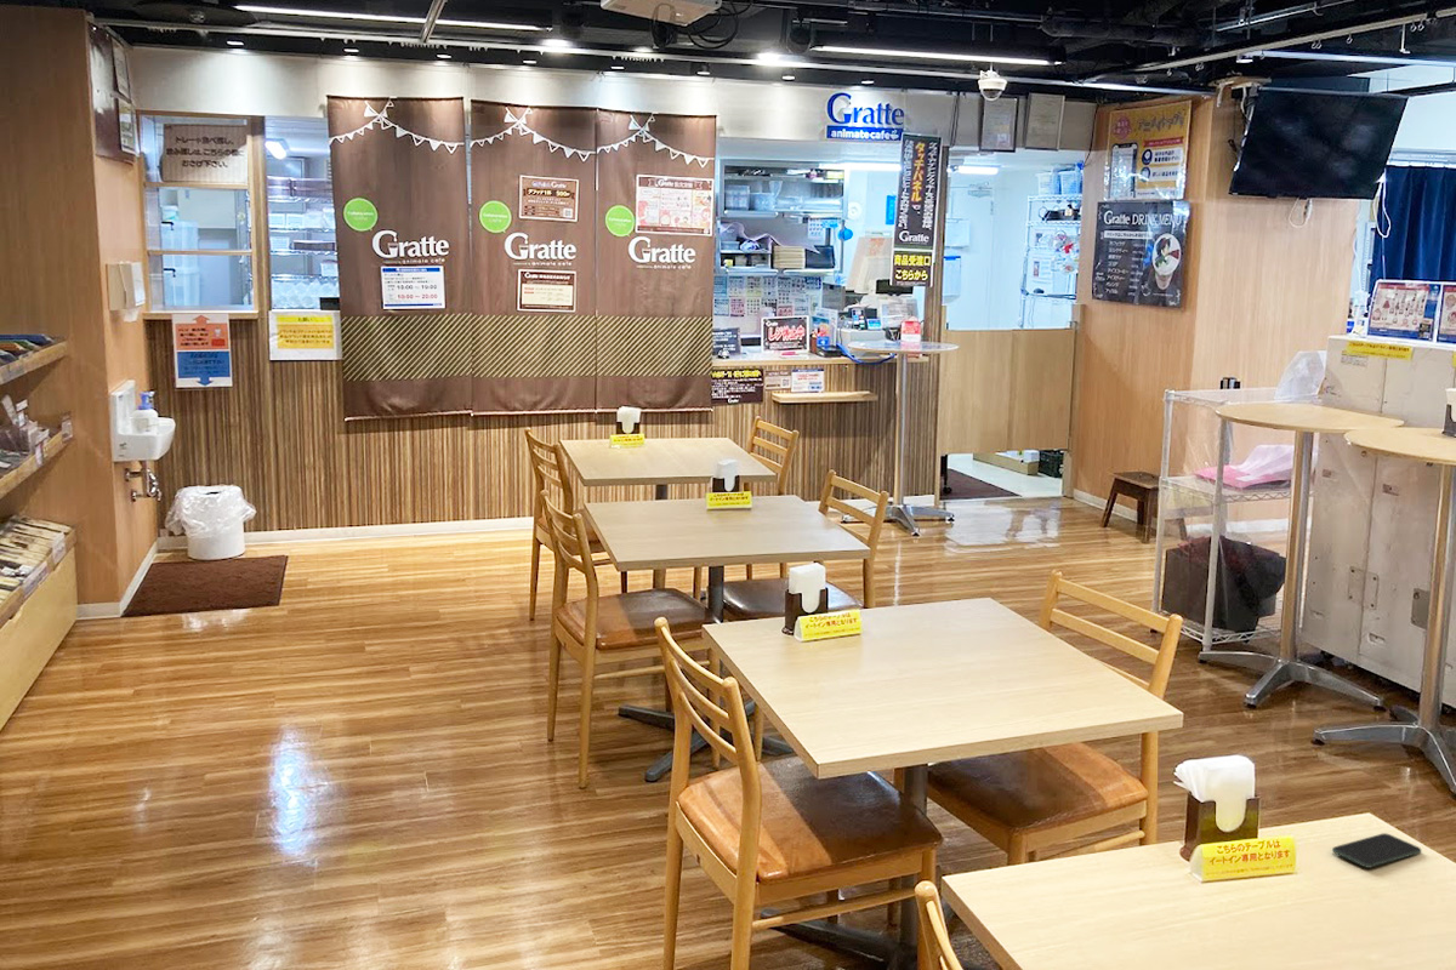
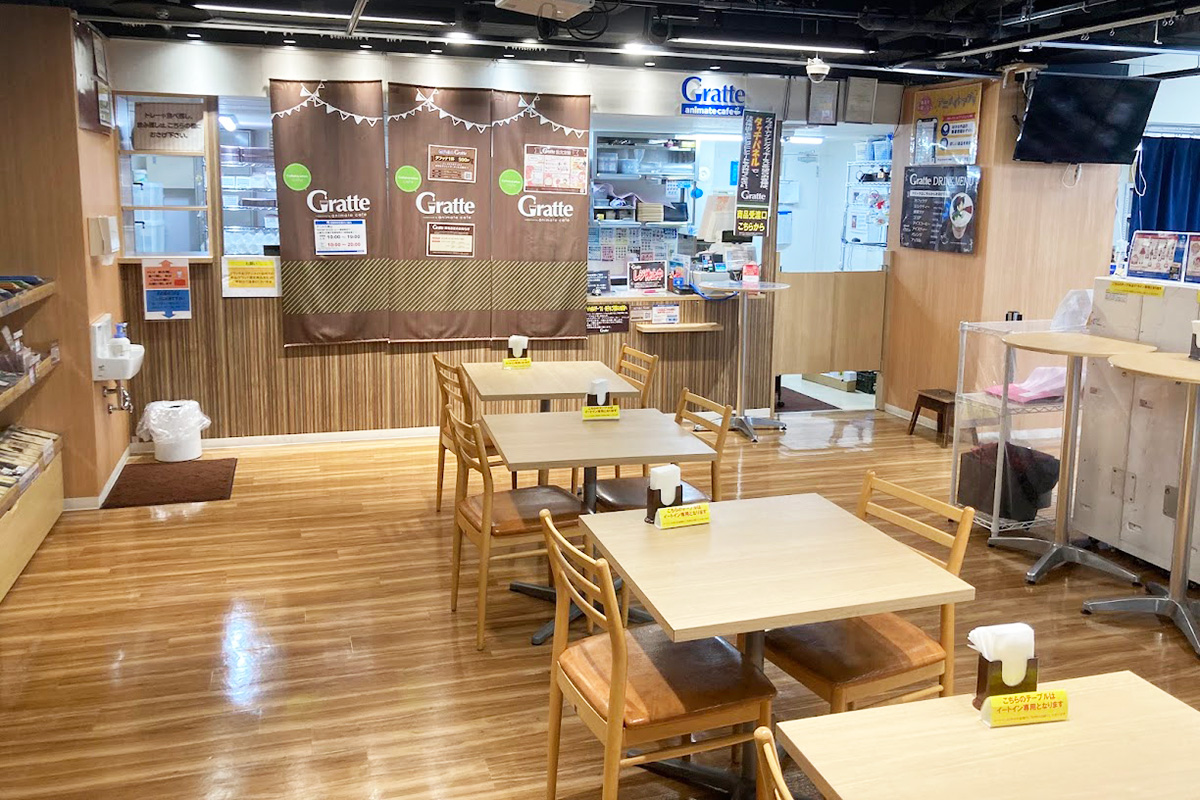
- smartphone [1331,832,1422,869]
